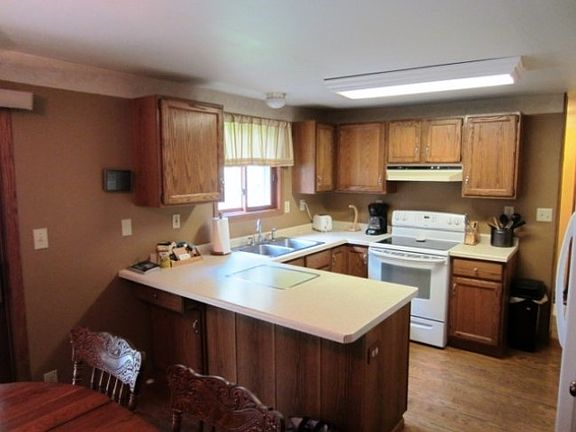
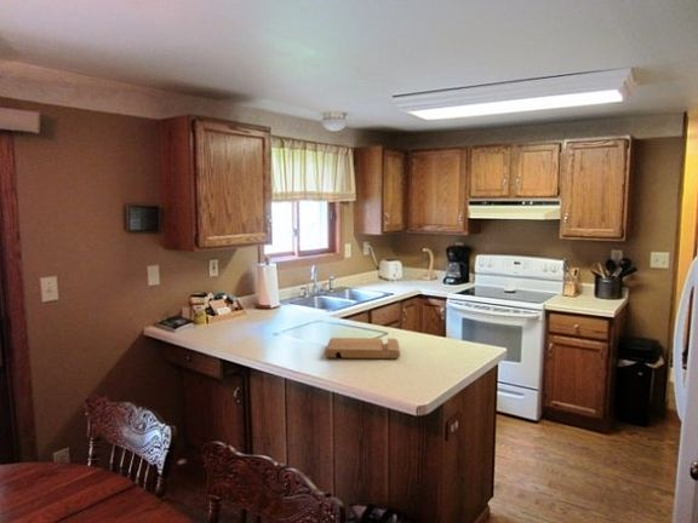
+ cutting board [324,337,401,360]
